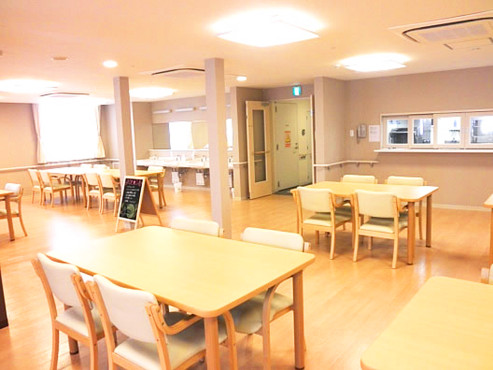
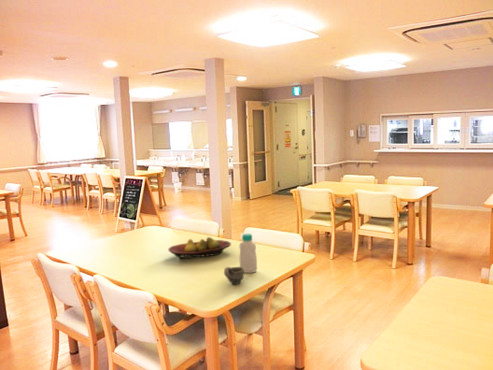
+ cup [223,266,245,285]
+ bottle [238,233,258,274]
+ fruit bowl [167,236,232,260]
